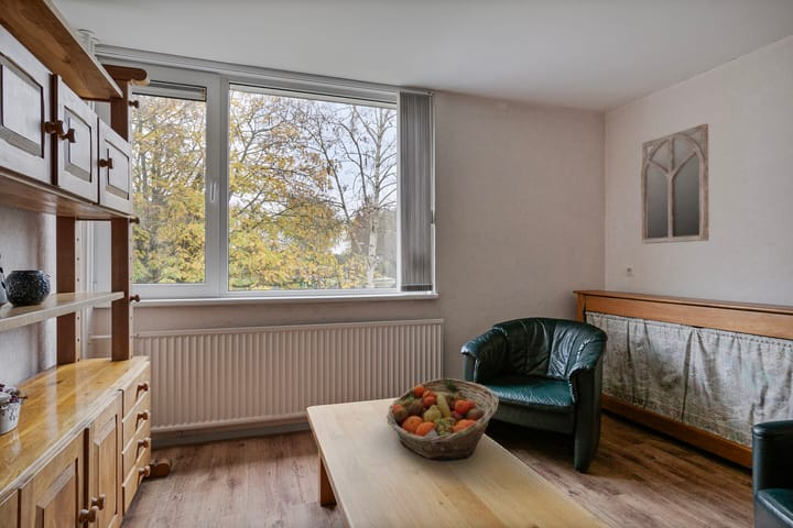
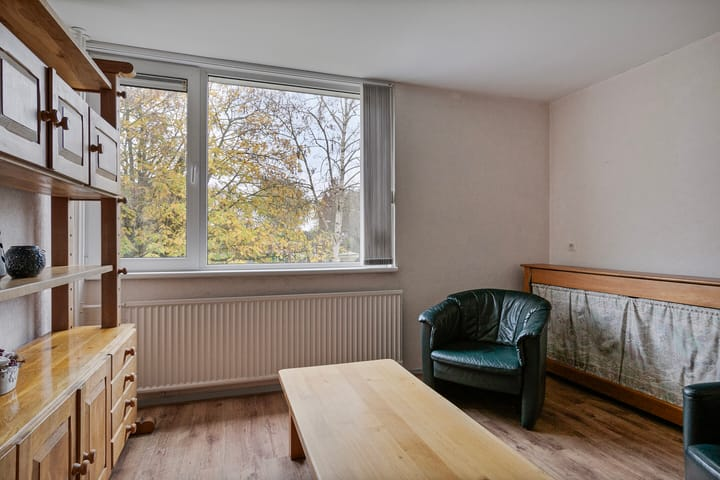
- fruit basket [385,377,500,461]
- home mirror [640,123,709,245]
